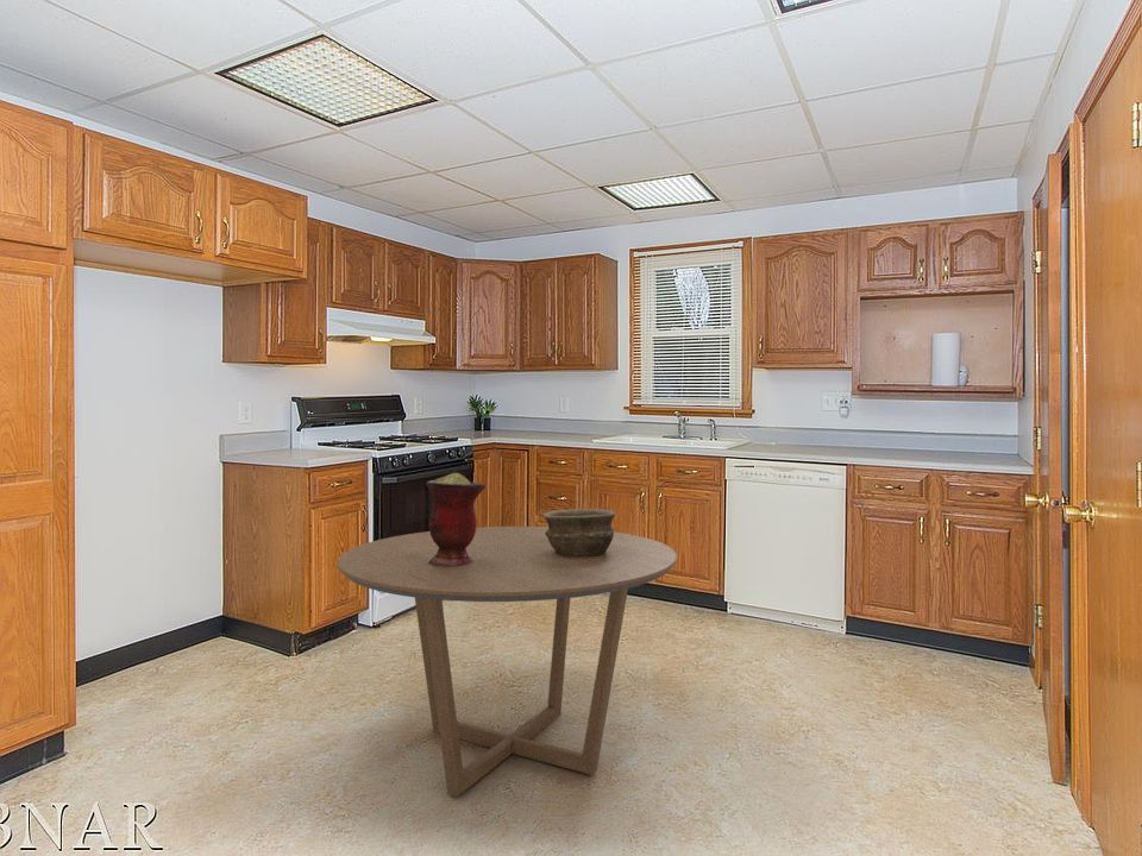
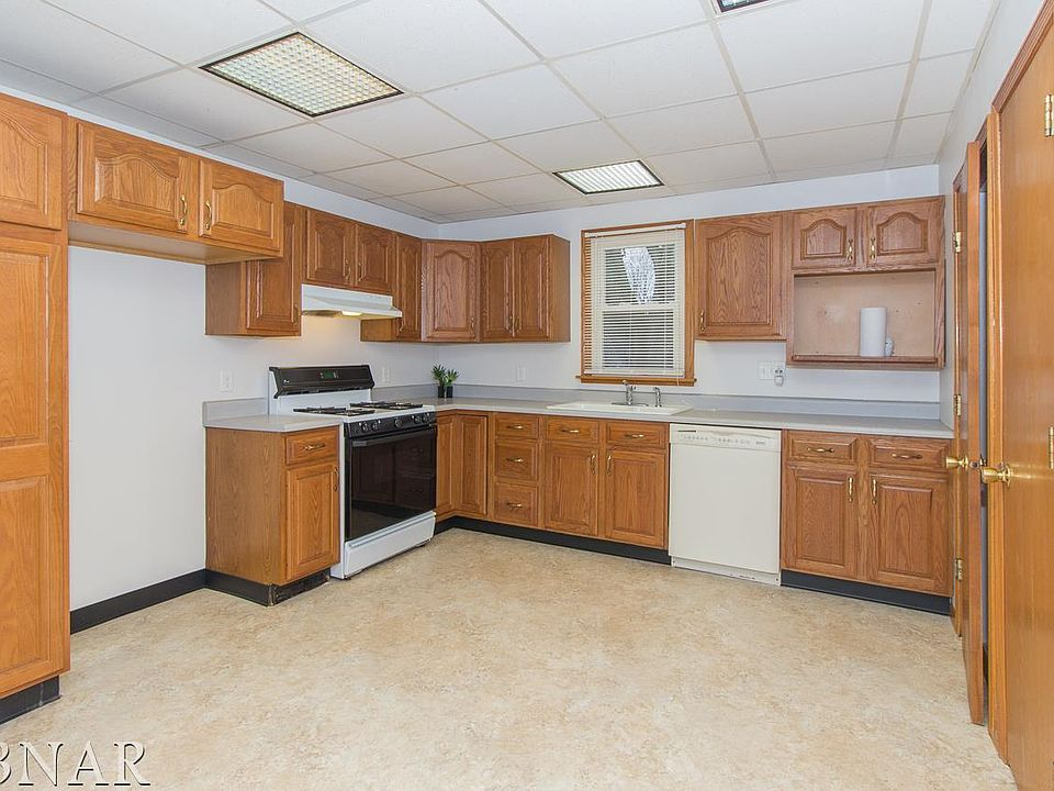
- vase [425,472,487,567]
- bowl [542,508,616,556]
- dining table [335,525,678,798]
